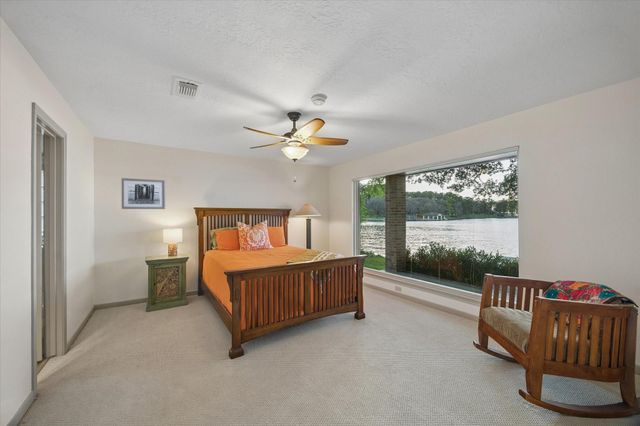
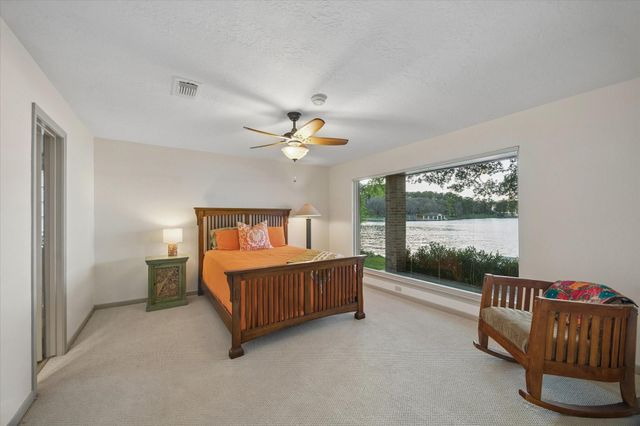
- wall art [121,177,166,210]
